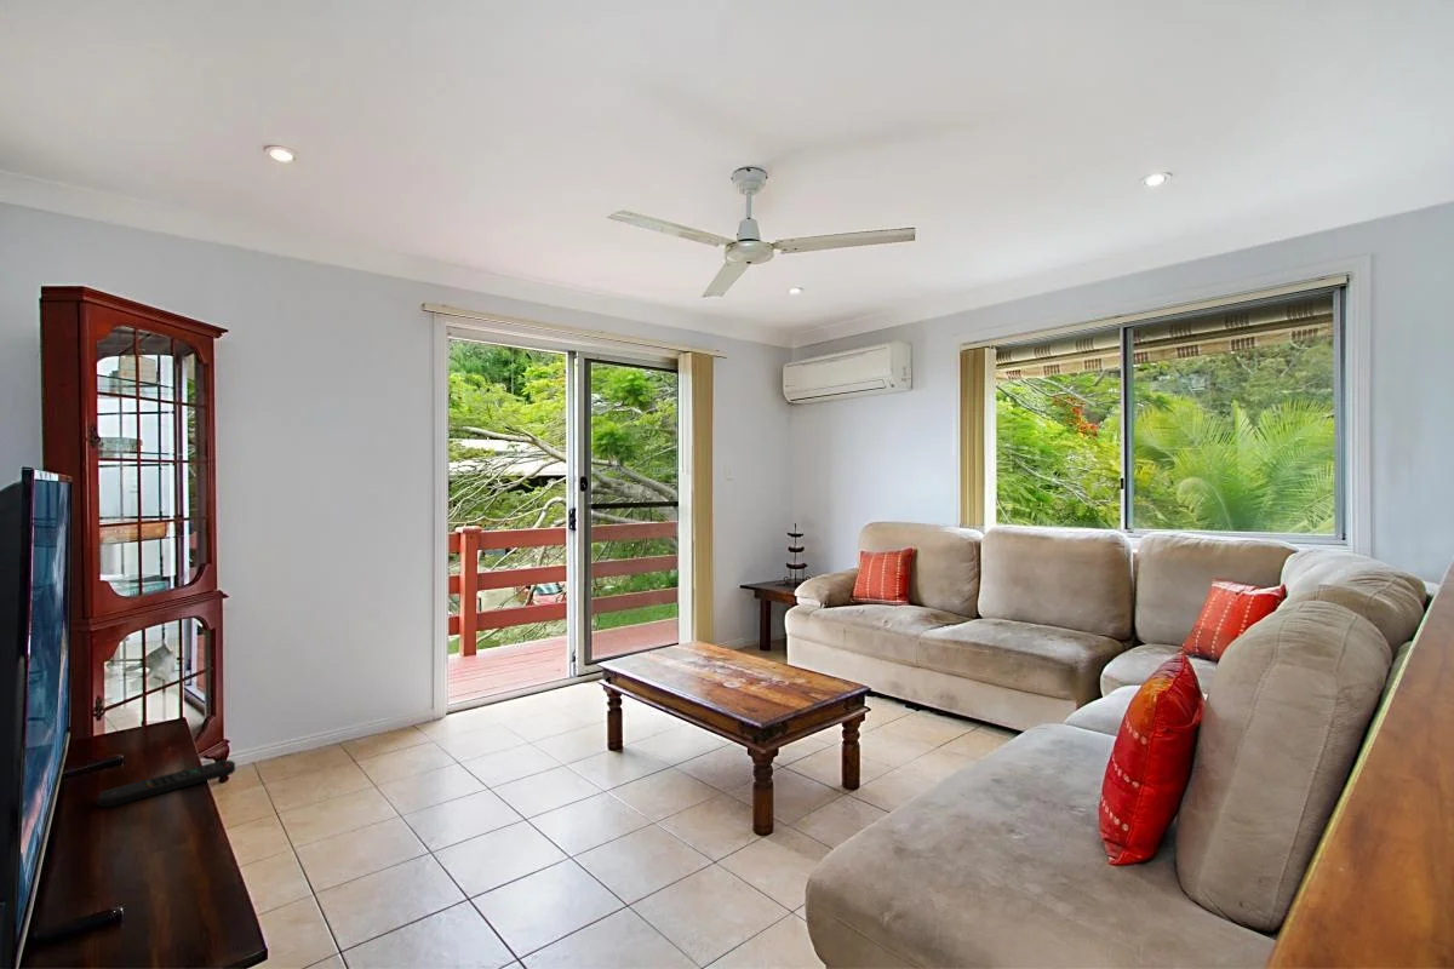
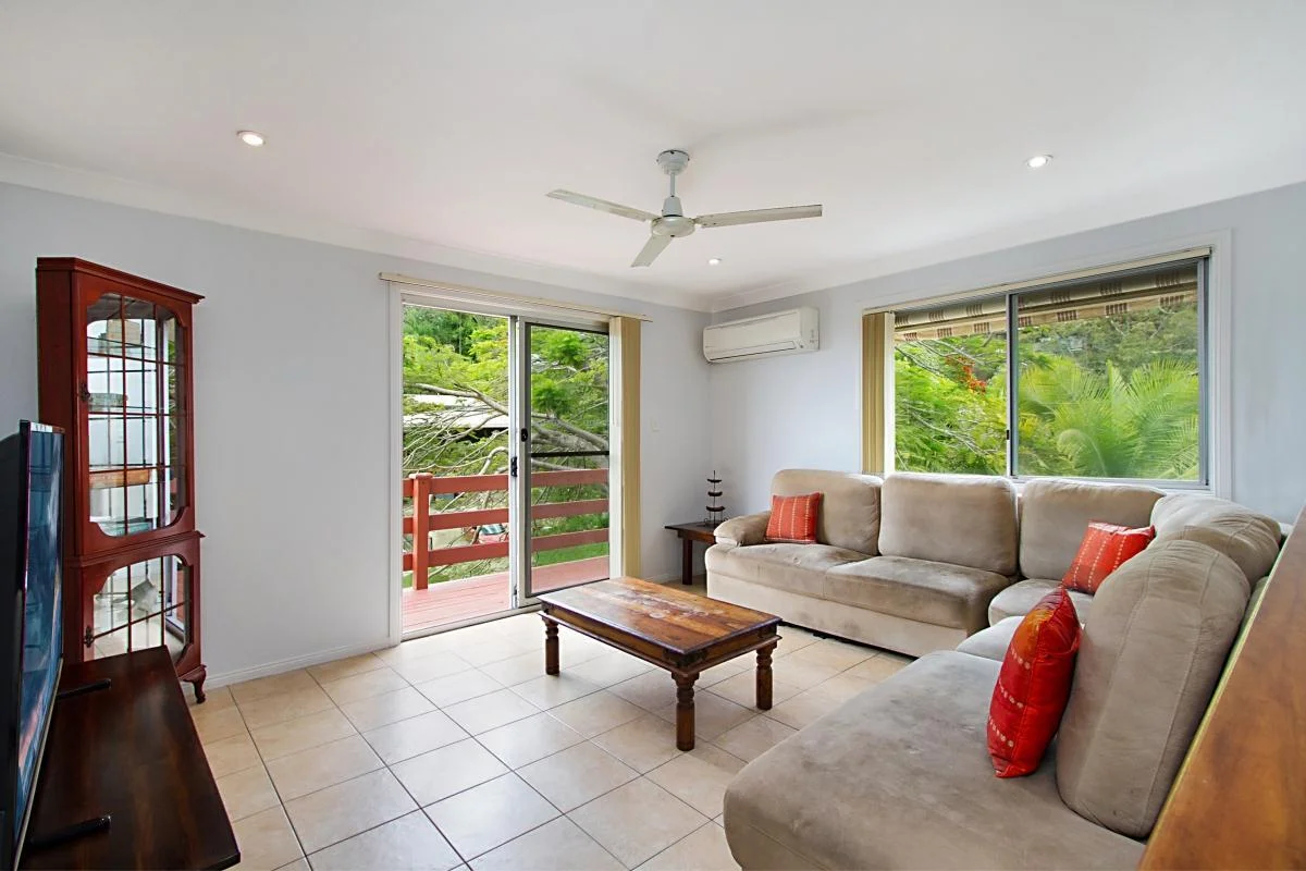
- remote control [96,759,236,809]
